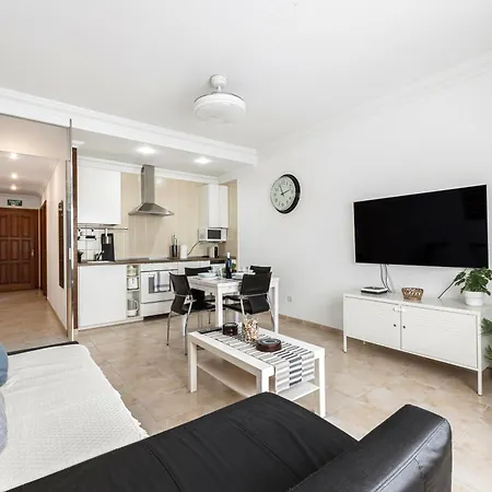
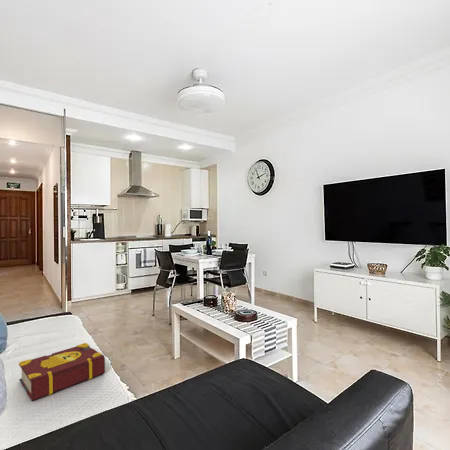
+ book [18,342,106,402]
